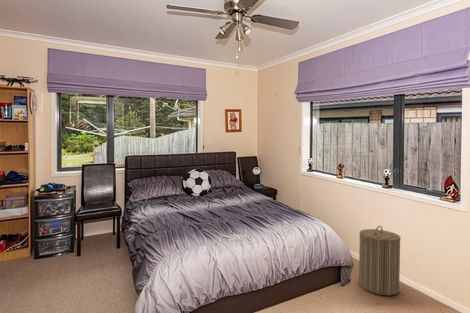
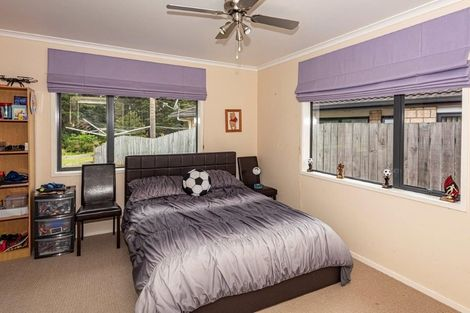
- laundry hamper [358,225,402,296]
